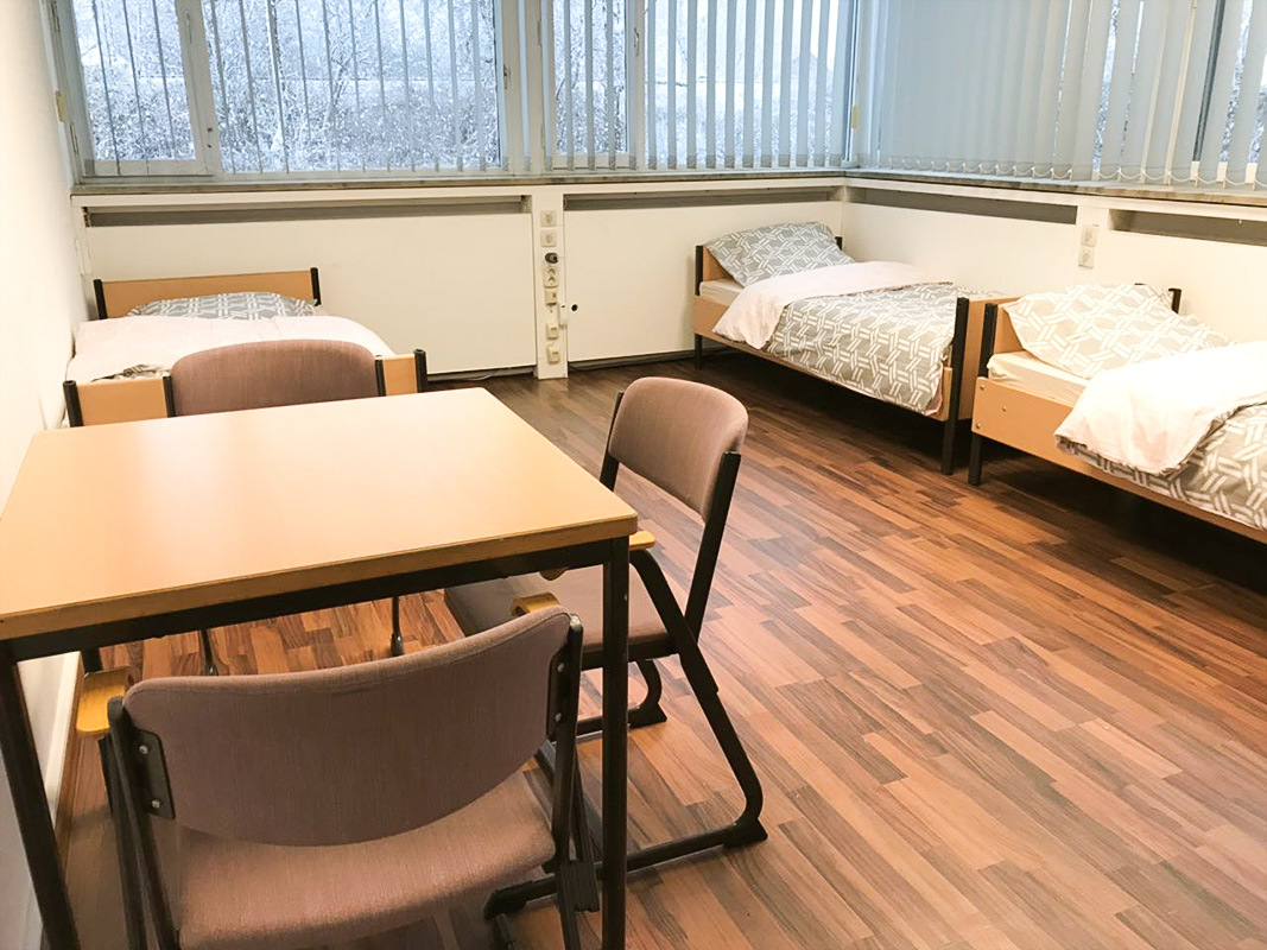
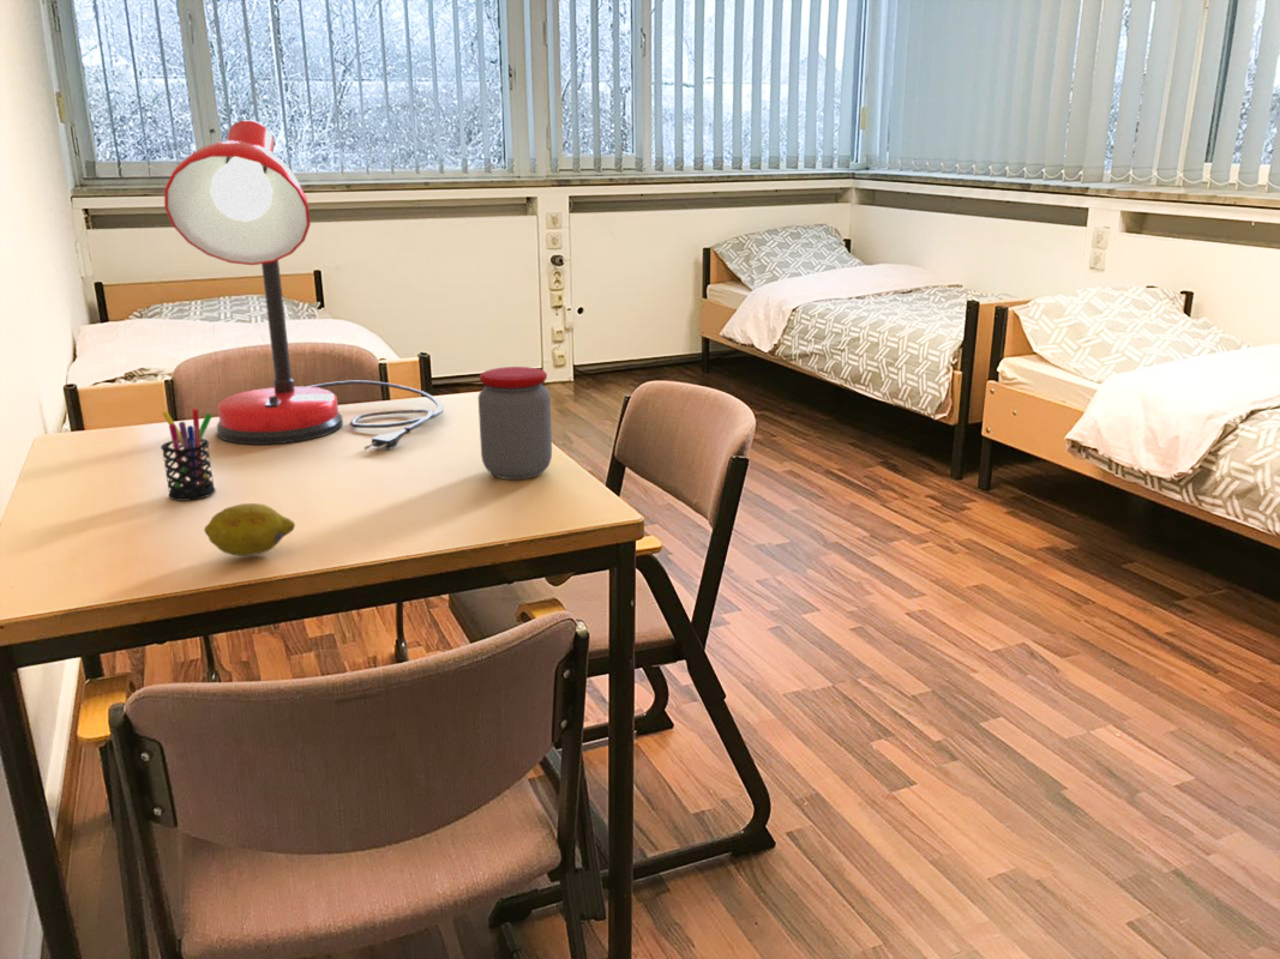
+ pen holder [160,408,217,502]
+ desk lamp [163,119,444,452]
+ jar [477,366,553,481]
+ fruit [203,502,296,557]
